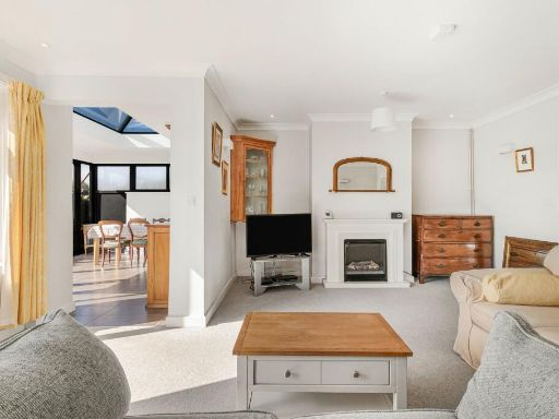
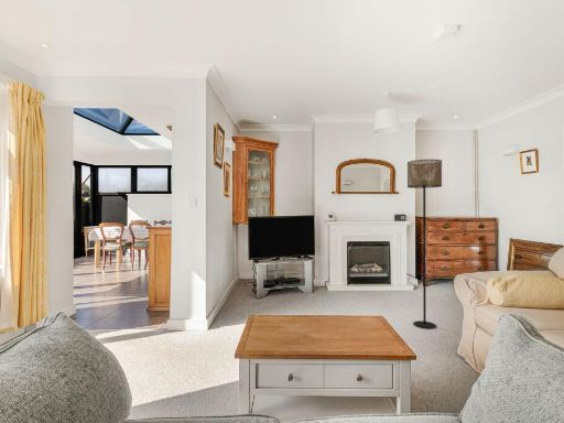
+ floor lamp [406,159,443,329]
